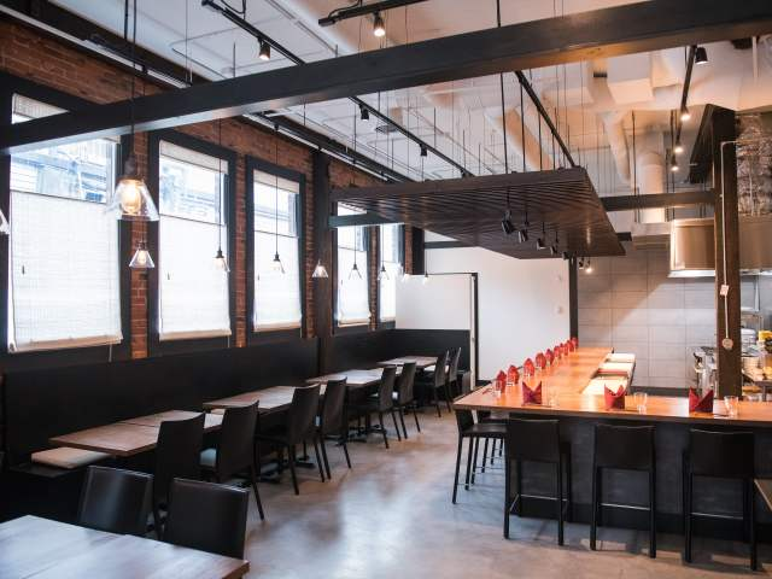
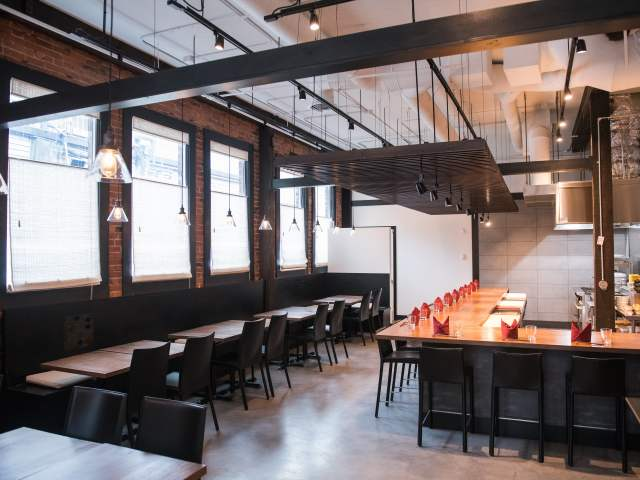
+ wall art [63,313,94,352]
